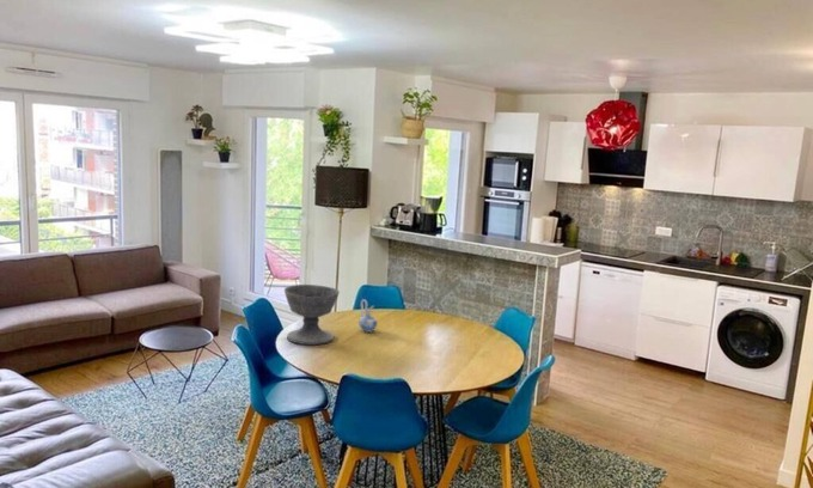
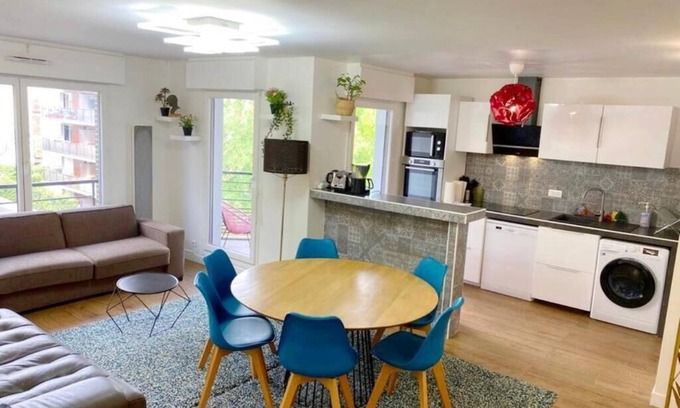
- bowl [283,283,341,346]
- ceramic pitcher [357,298,379,334]
